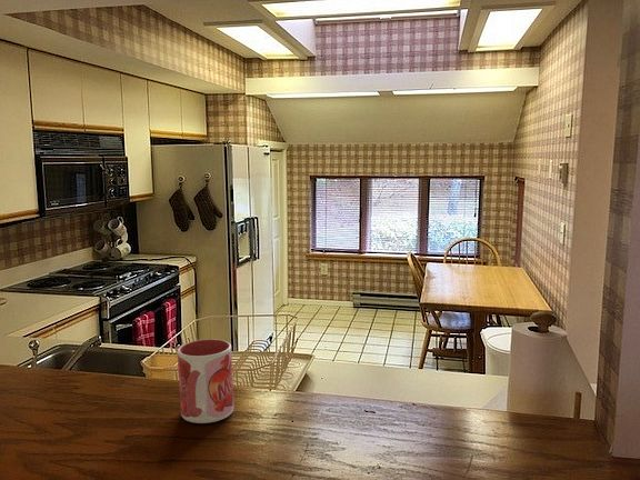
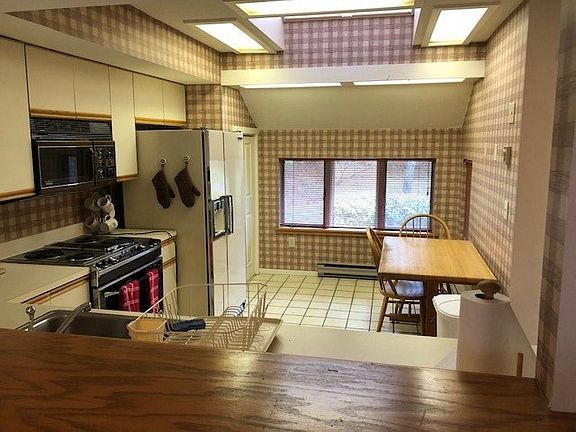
- mug [177,338,234,424]
